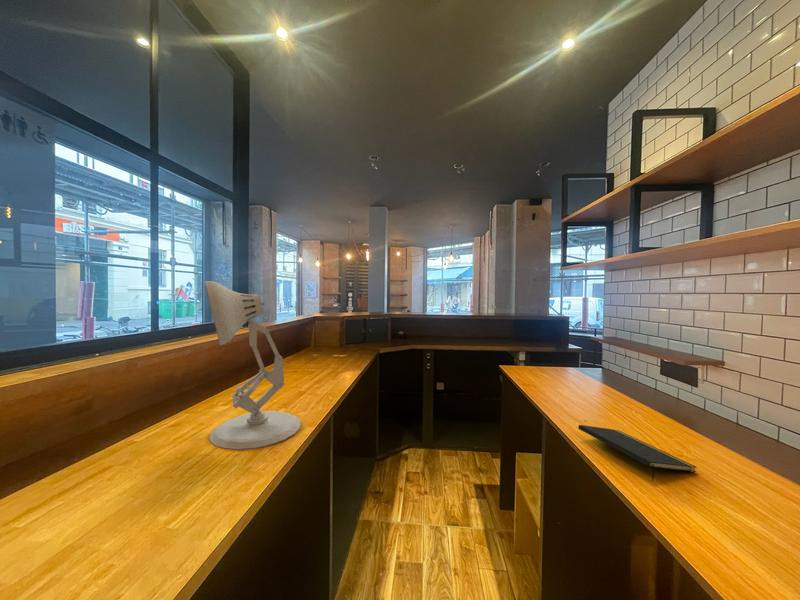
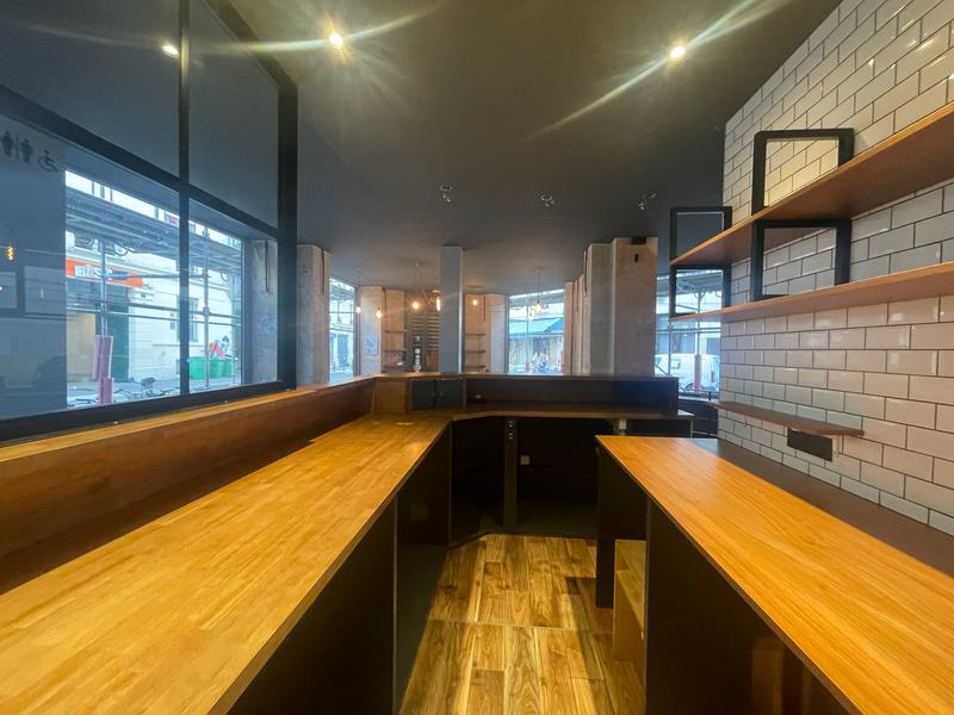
- desk lamp [203,280,302,451]
- notepad [577,424,698,482]
